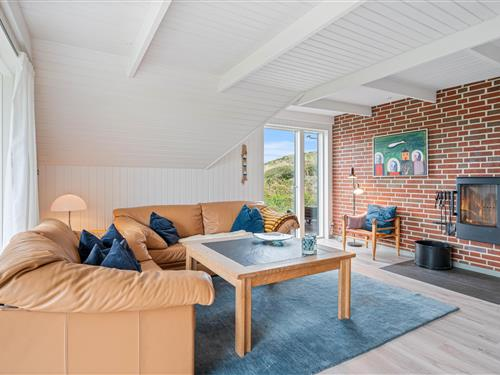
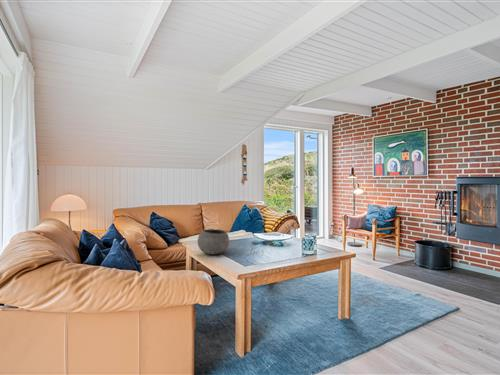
+ bowl [197,228,230,256]
